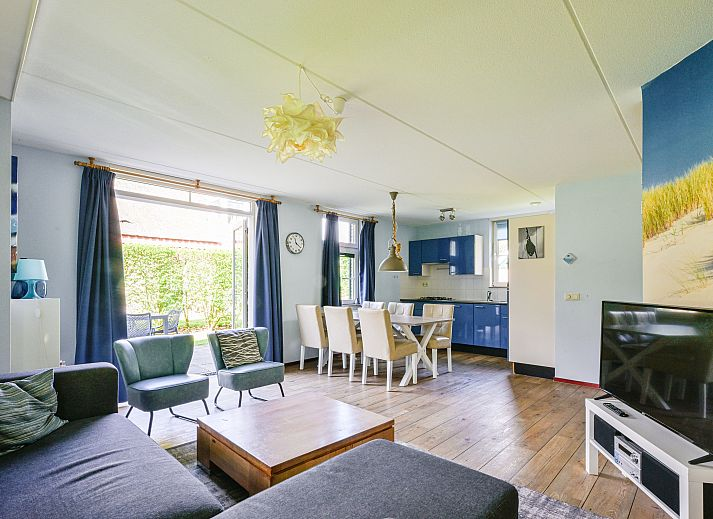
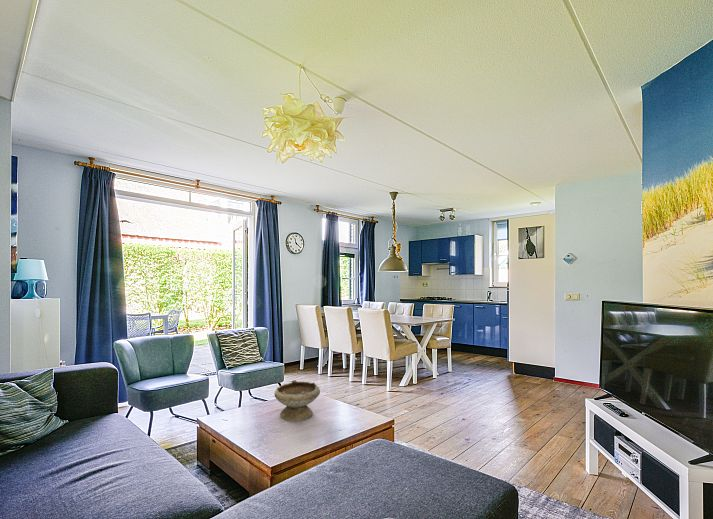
+ bowl [273,379,321,422]
